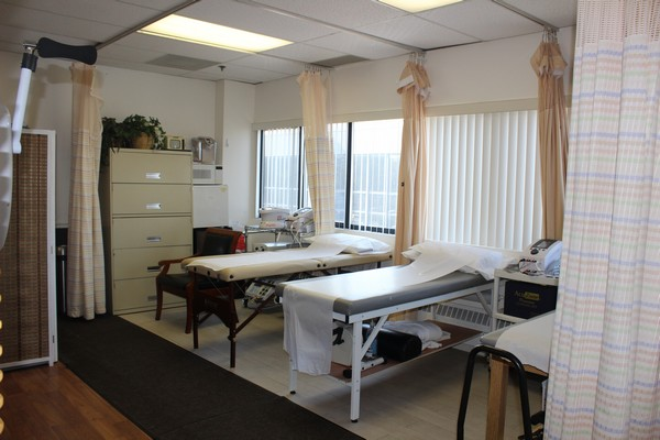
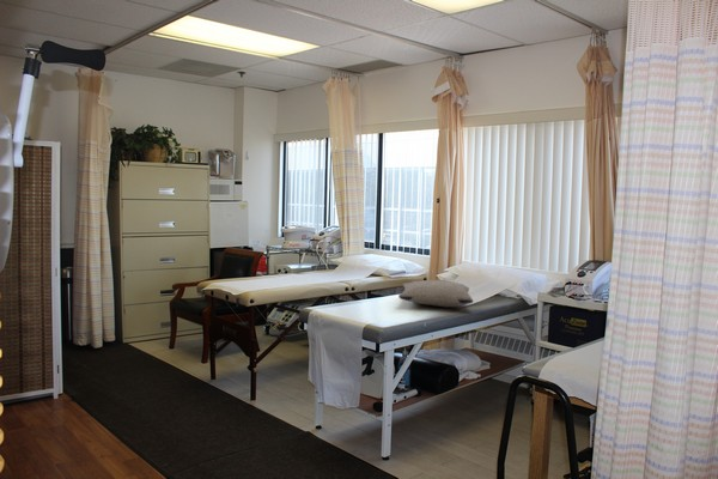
+ pillow [397,279,474,308]
